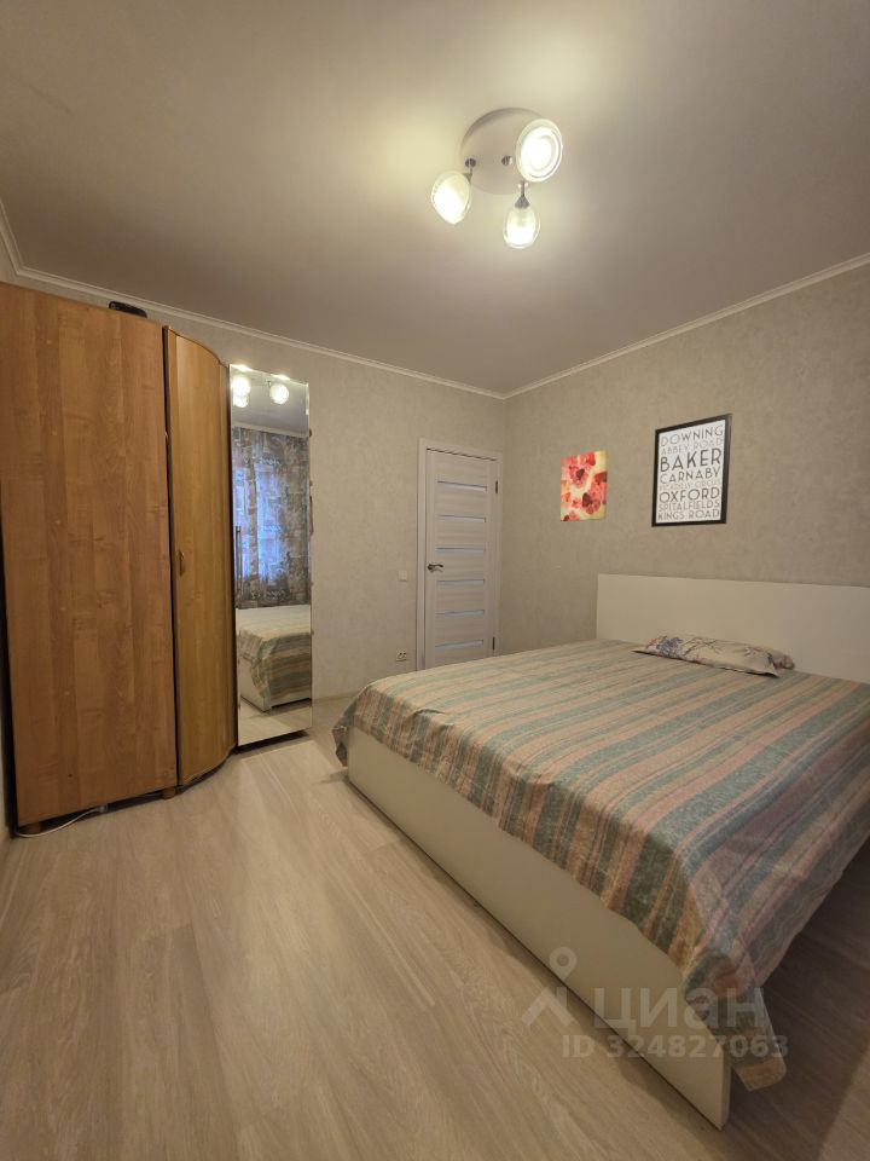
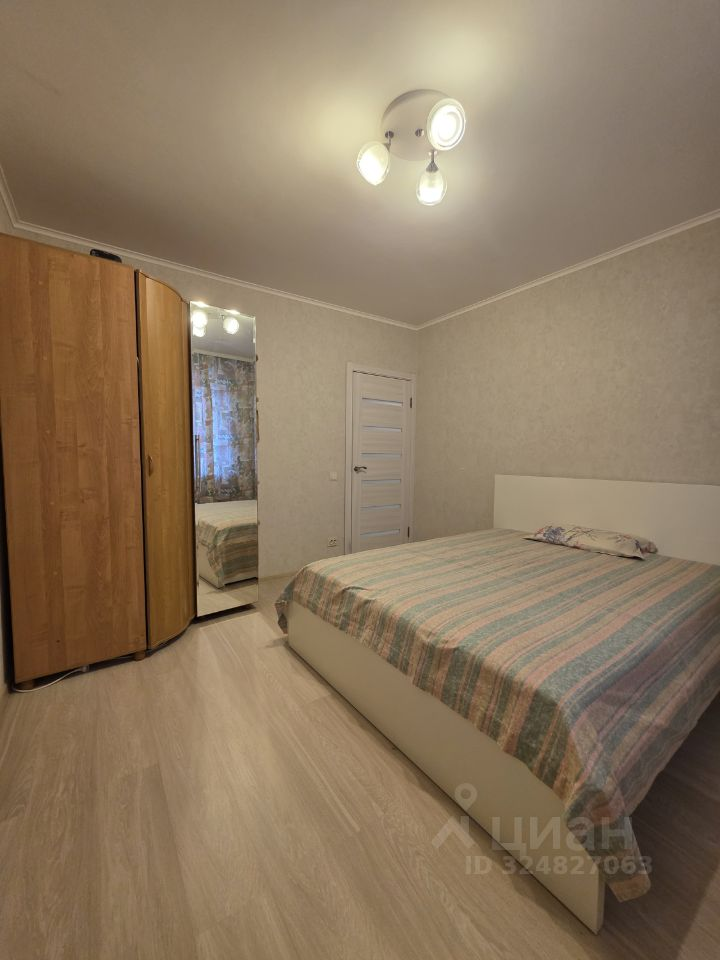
- wall art [559,449,609,522]
- wall art [650,412,733,528]
